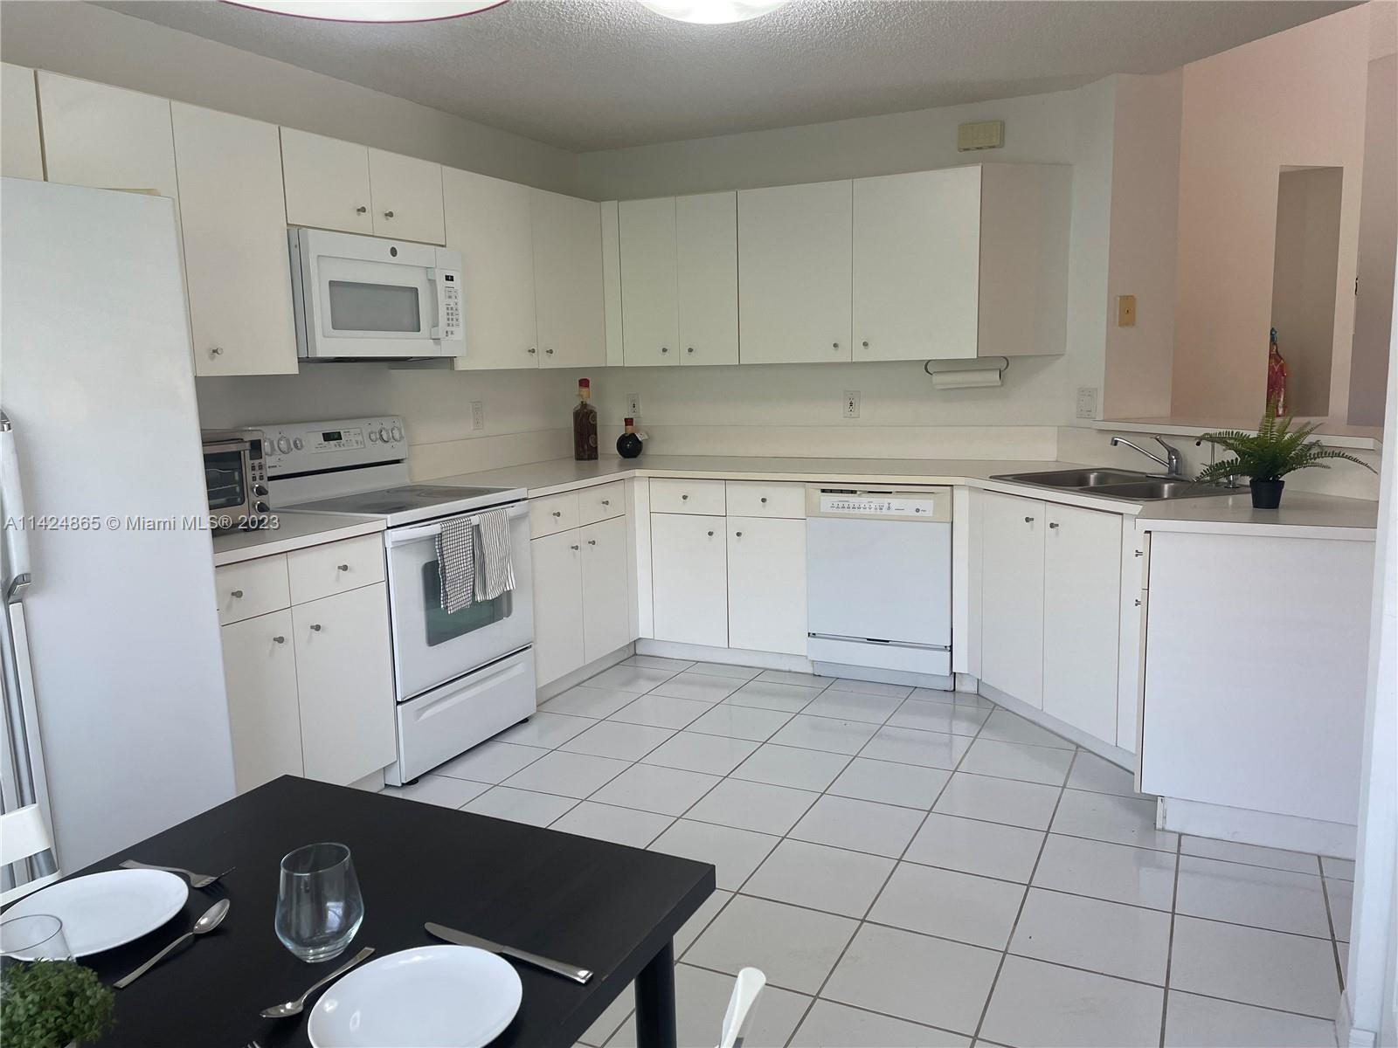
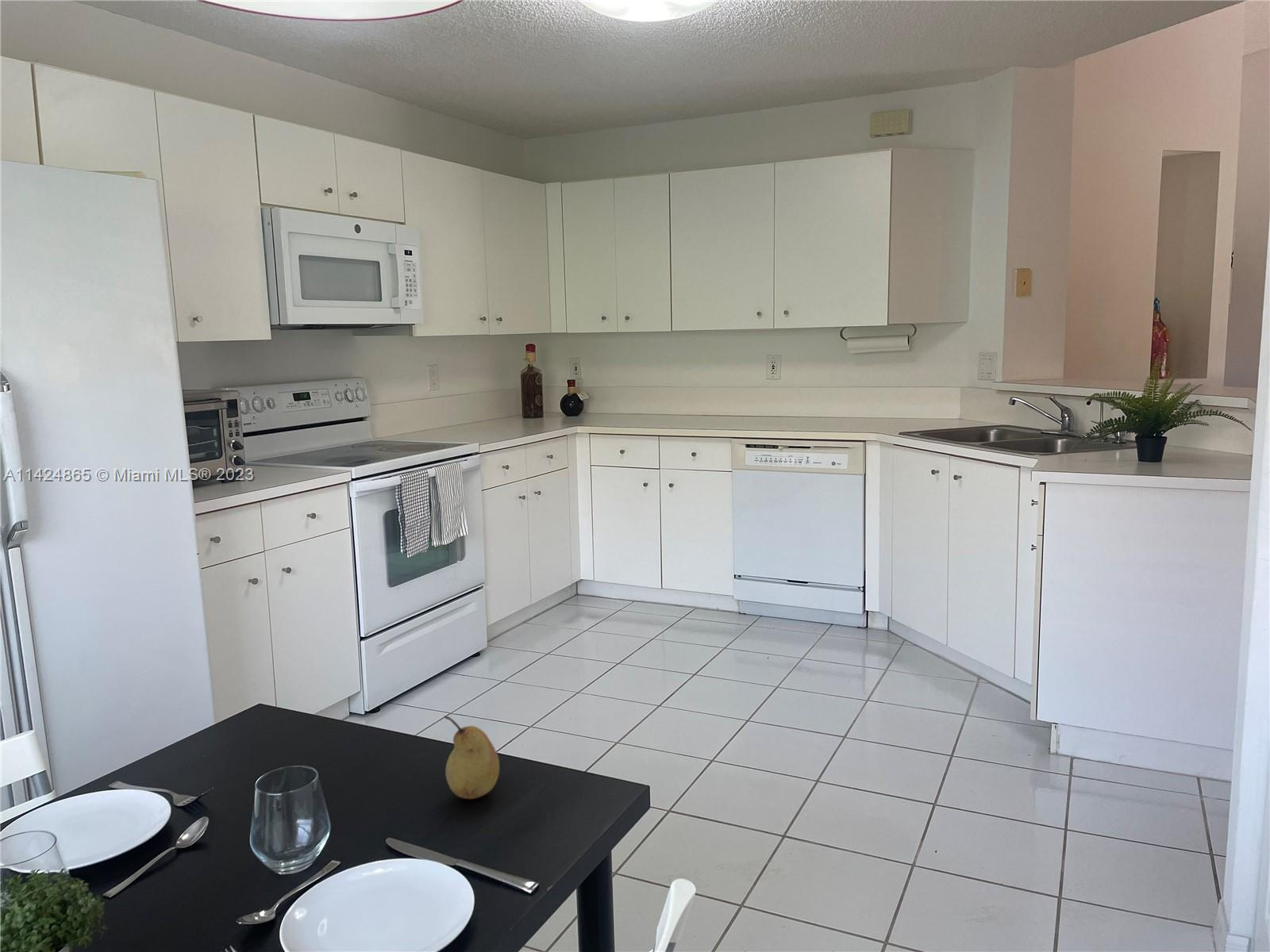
+ fruit [443,715,500,800]
